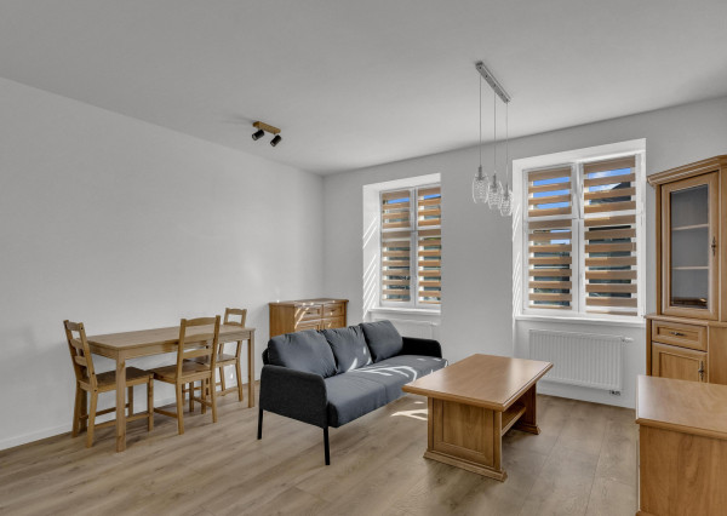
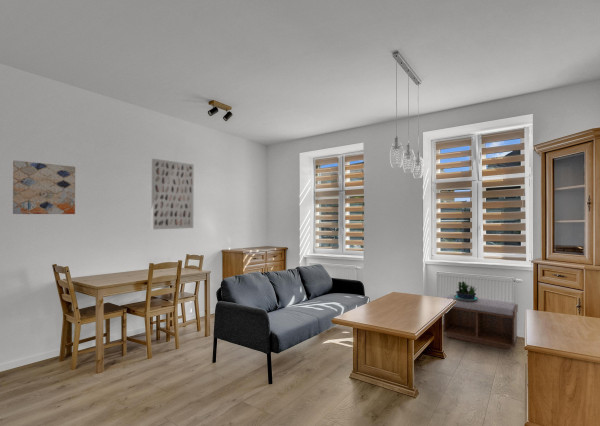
+ bench [442,294,519,350]
+ wall art [151,158,195,230]
+ potted plant [453,280,479,301]
+ wall art [12,160,76,215]
